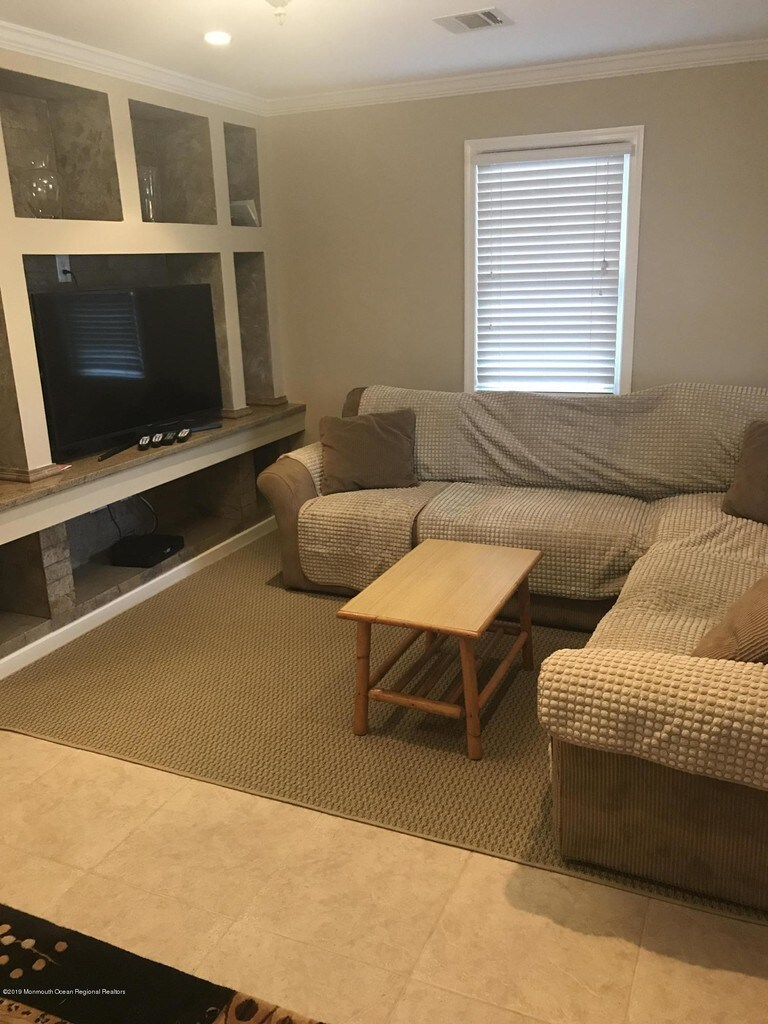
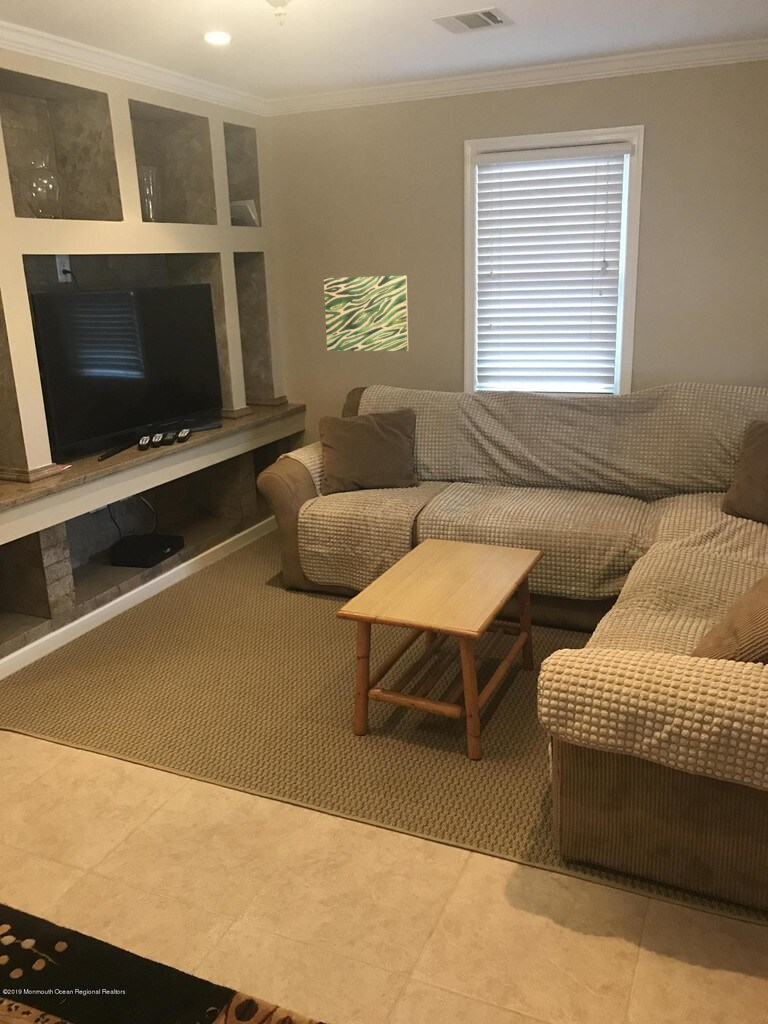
+ wall art [323,275,409,352]
